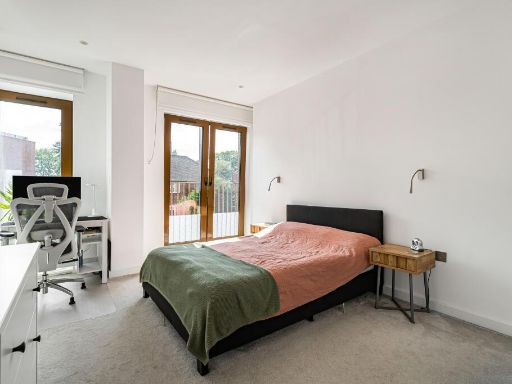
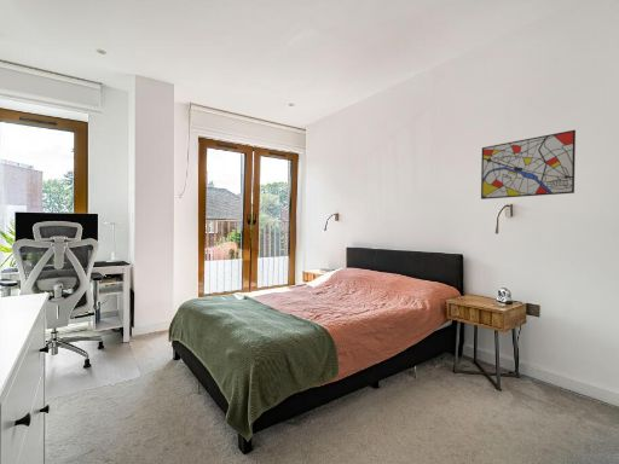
+ wall art [480,129,577,201]
